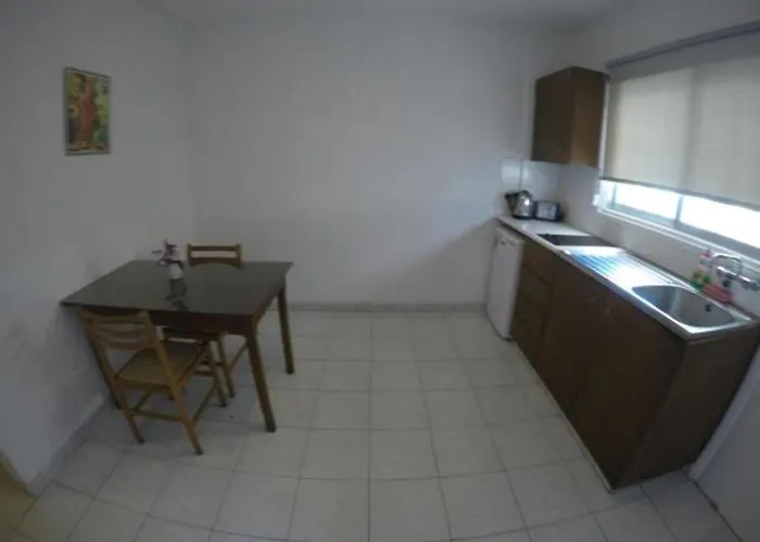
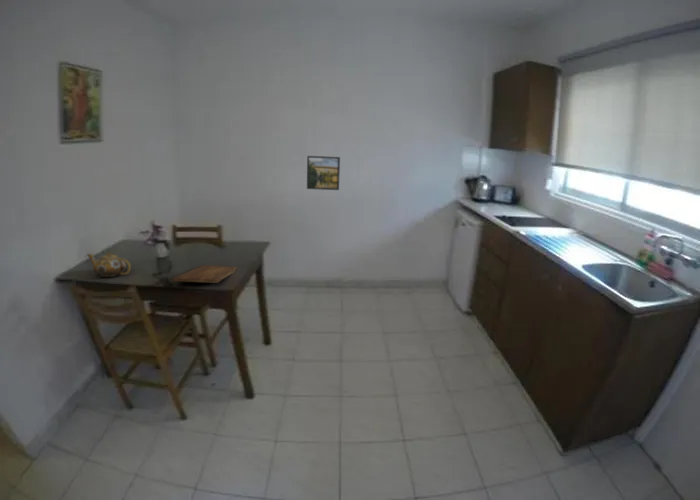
+ cutting board [172,264,239,284]
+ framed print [306,155,341,191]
+ teapot [87,250,132,278]
